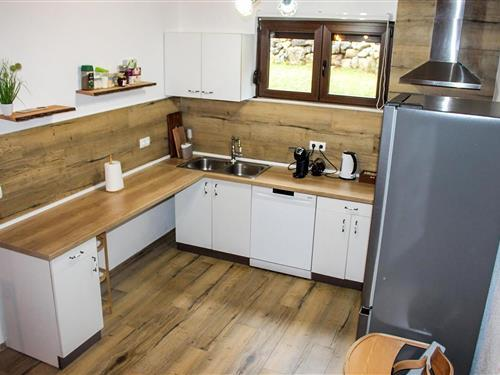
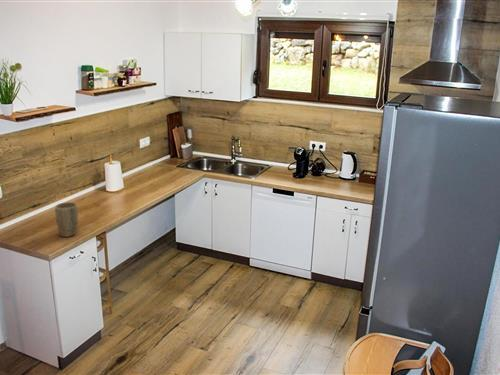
+ plant pot [54,201,79,238]
